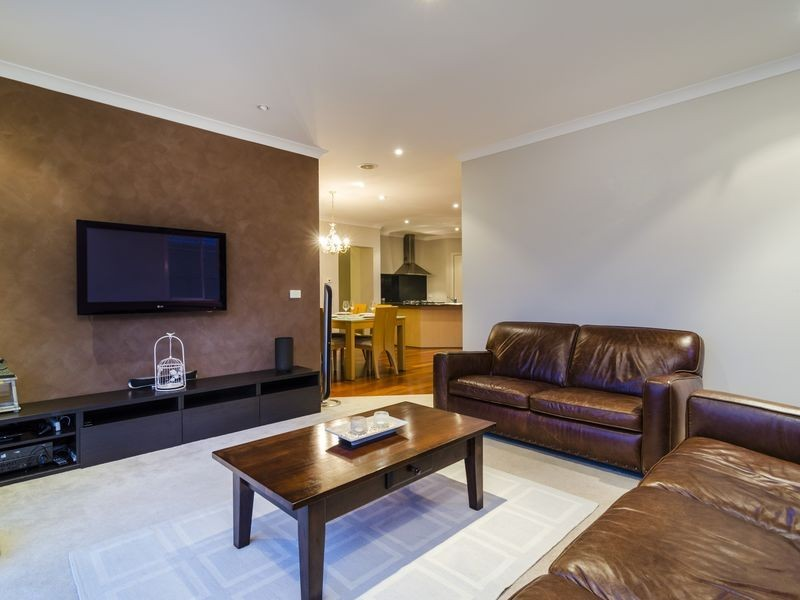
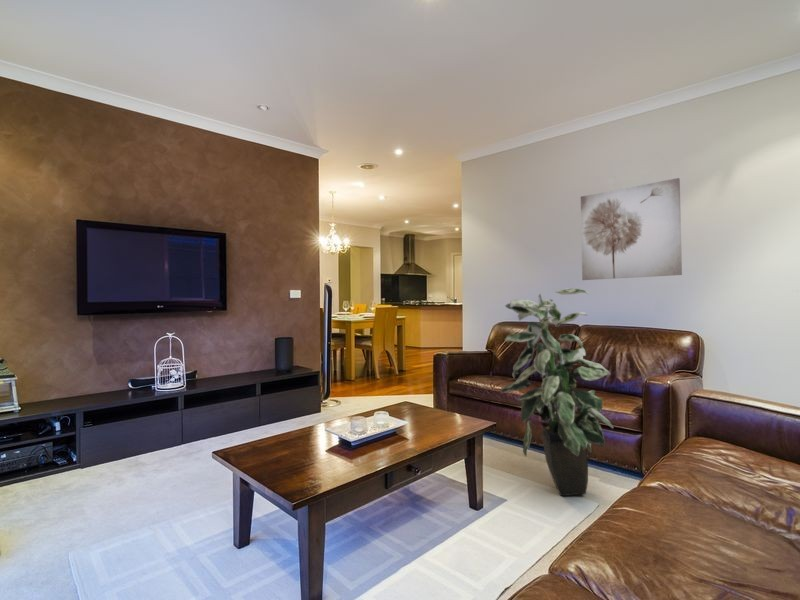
+ indoor plant [500,287,614,497]
+ wall art [580,177,683,281]
